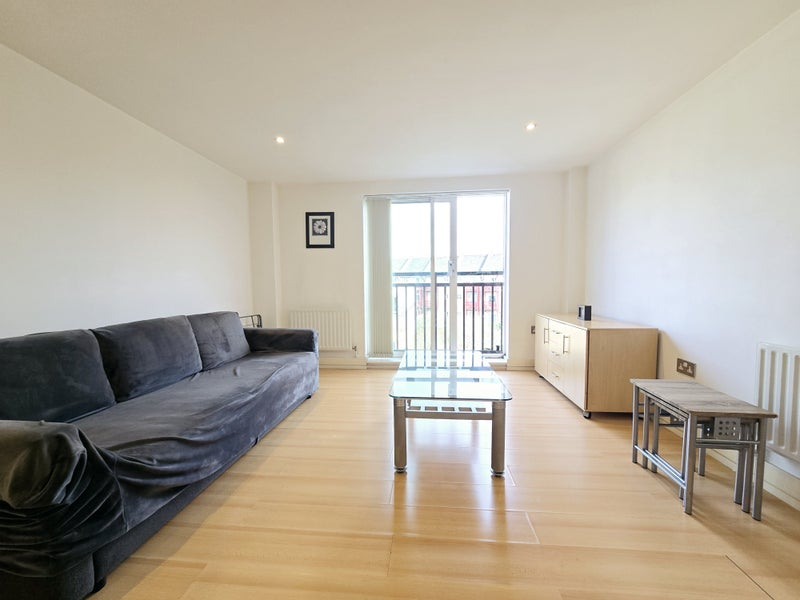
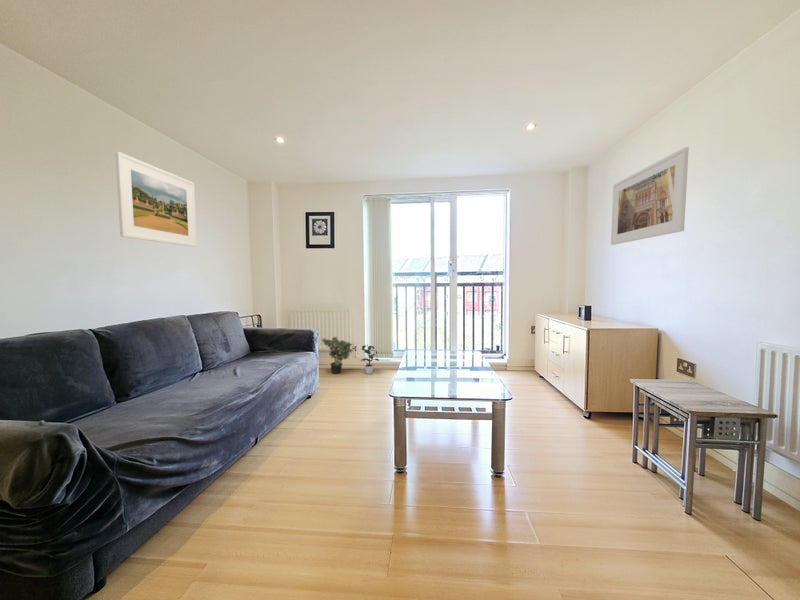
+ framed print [610,146,690,246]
+ potted plant [321,335,354,374]
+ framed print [114,151,198,248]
+ potted plant [360,345,380,375]
